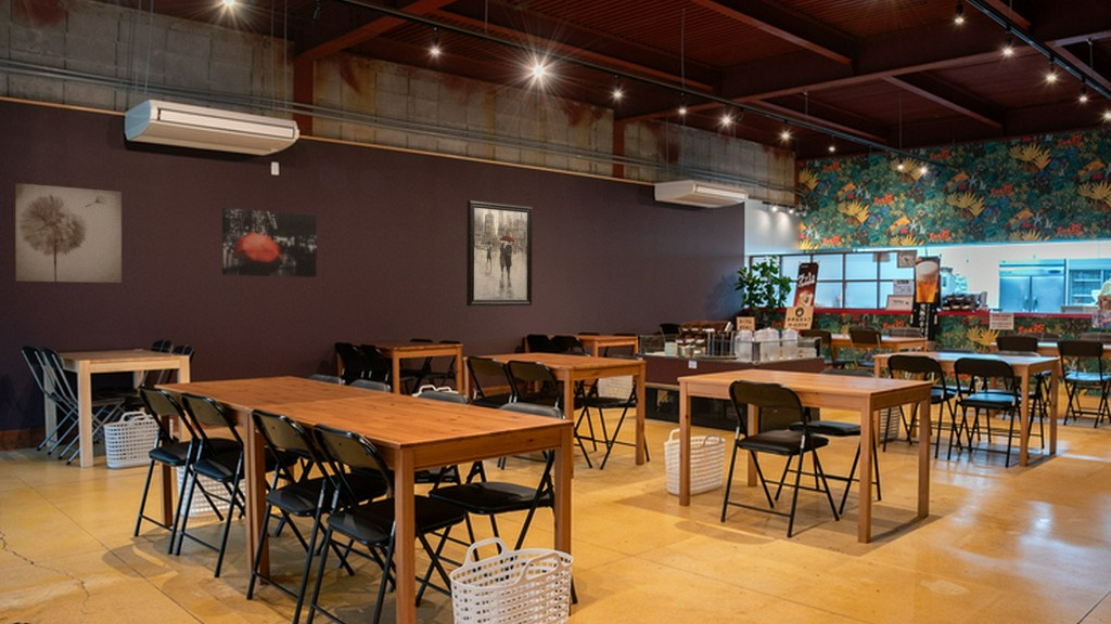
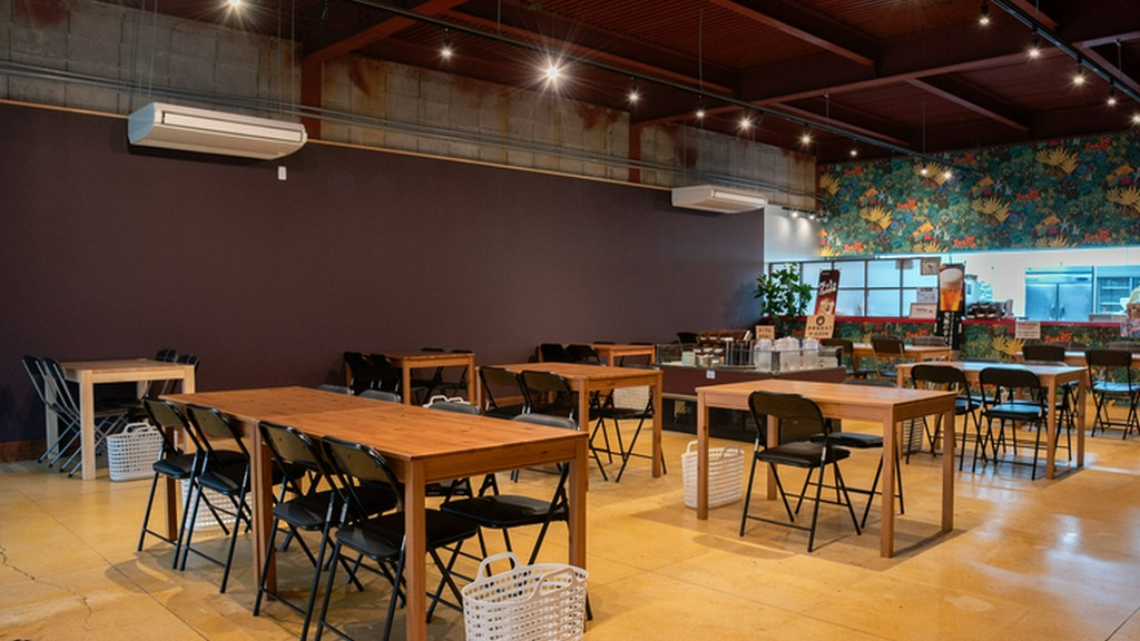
- wall art [221,207,318,278]
- wall art [14,182,123,284]
- wall art [465,199,534,307]
